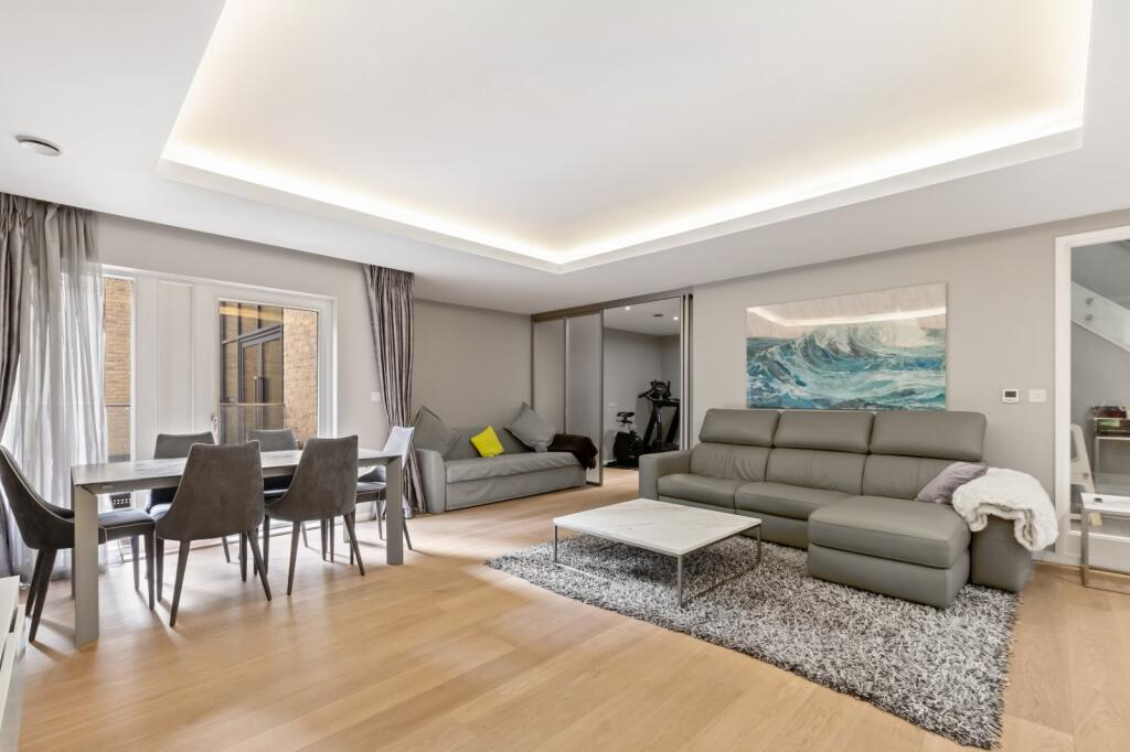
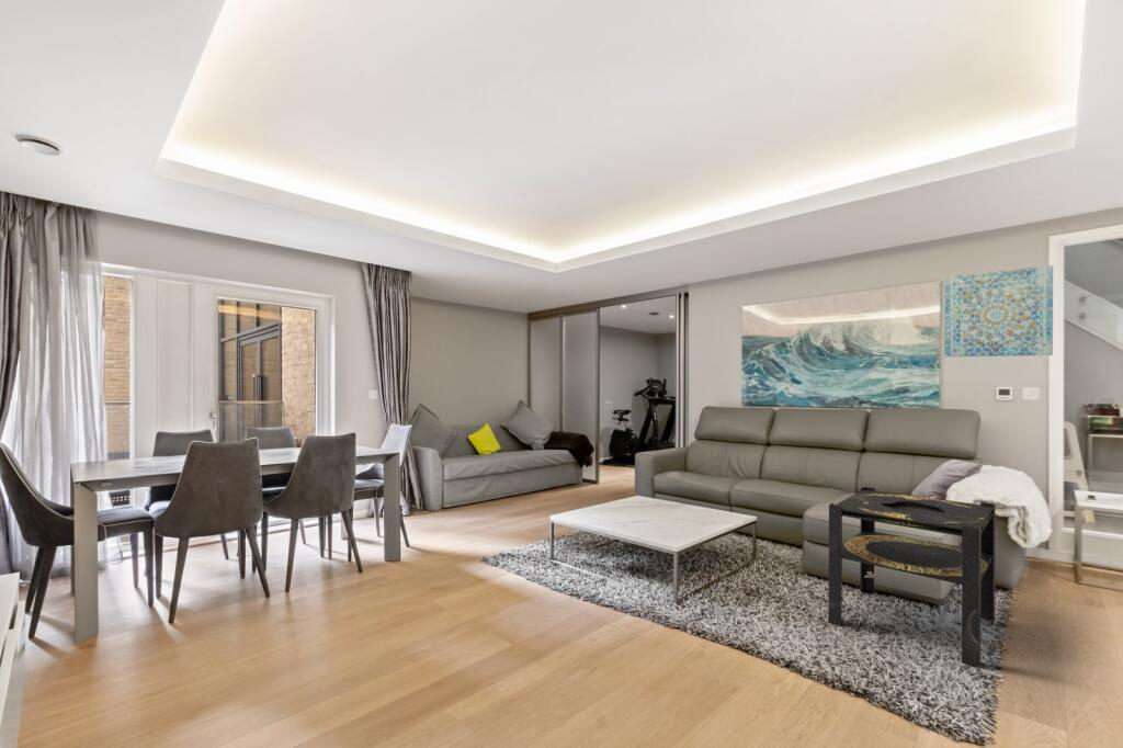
+ wall art [943,264,1054,358]
+ side table [828,486,997,669]
